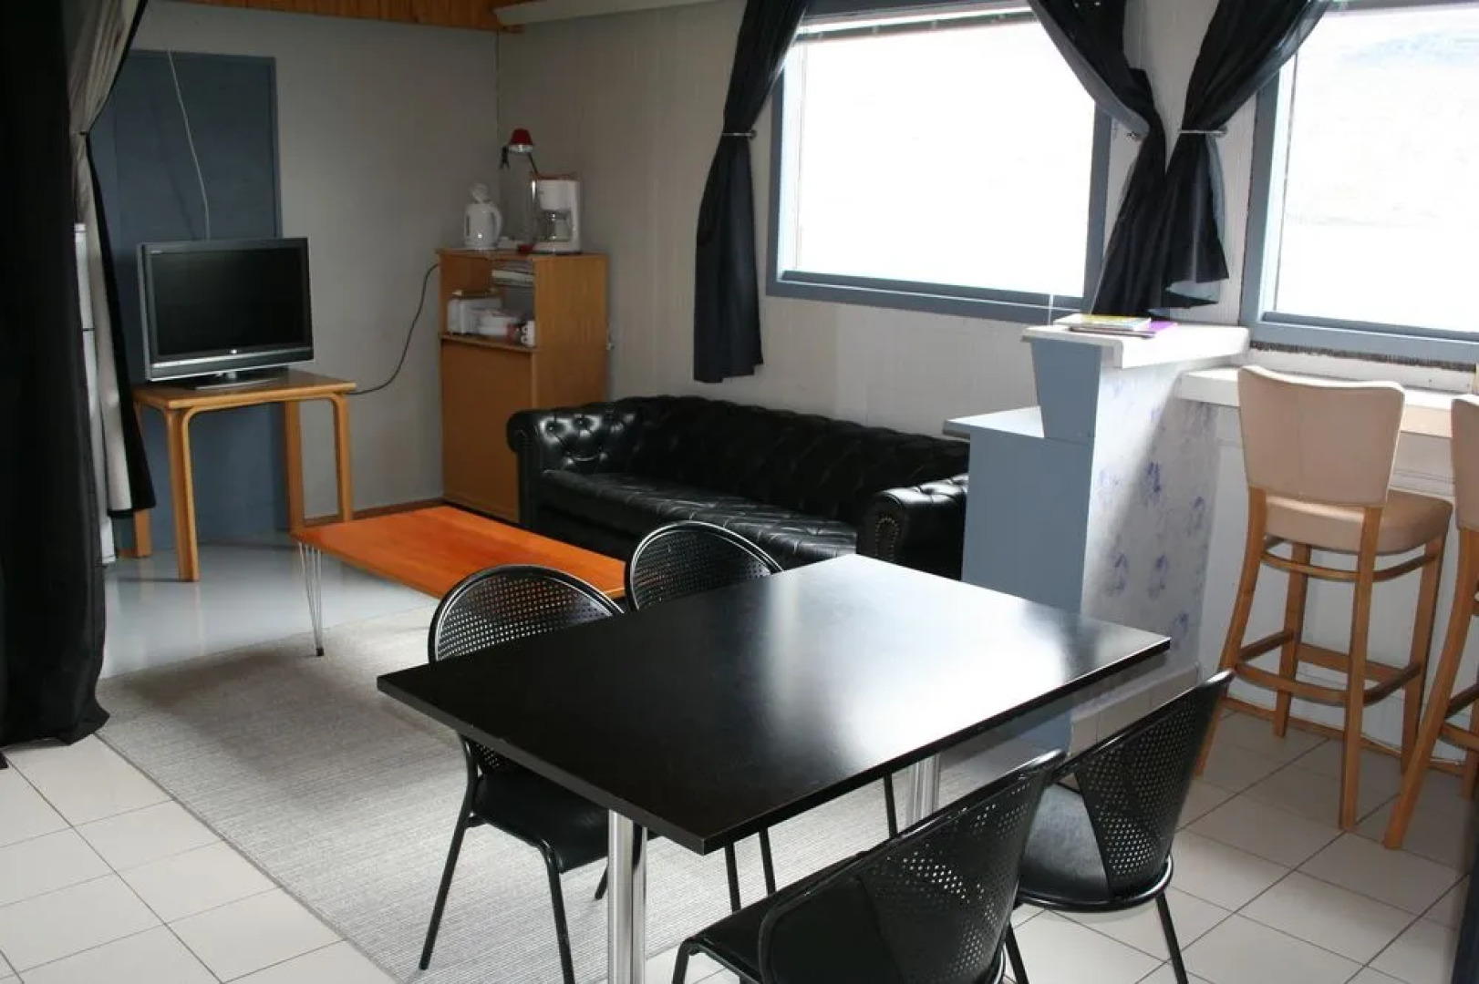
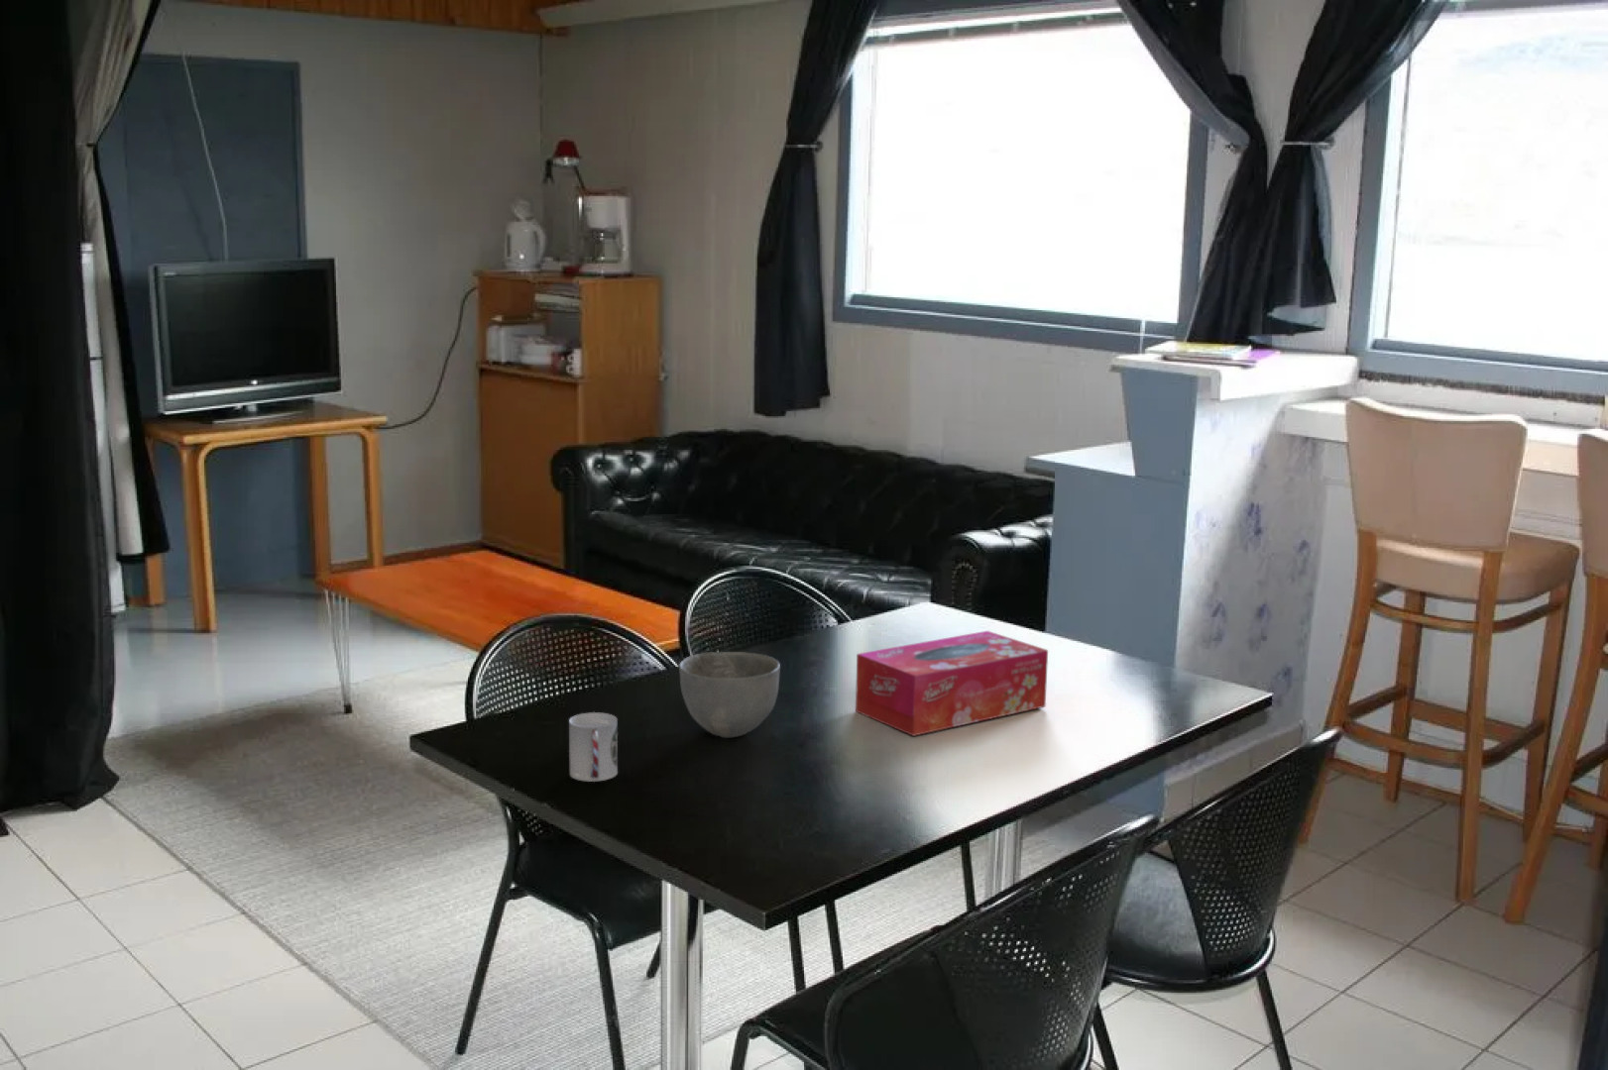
+ cup [567,712,619,782]
+ bowl [679,651,781,739]
+ tissue box [854,631,1049,737]
